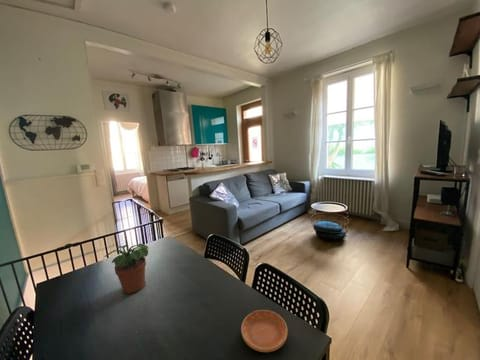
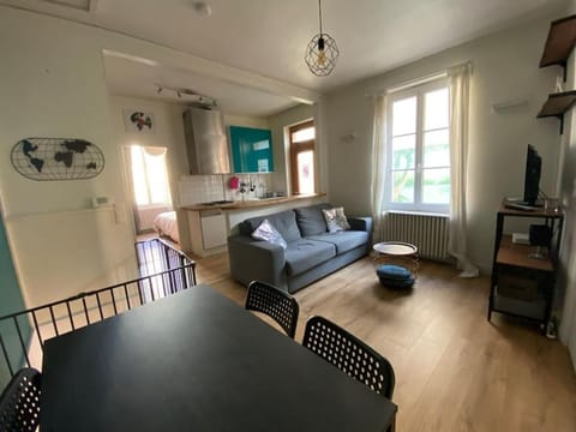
- potted plant [103,243,150,295]
- saucer [240,309,289,353]
